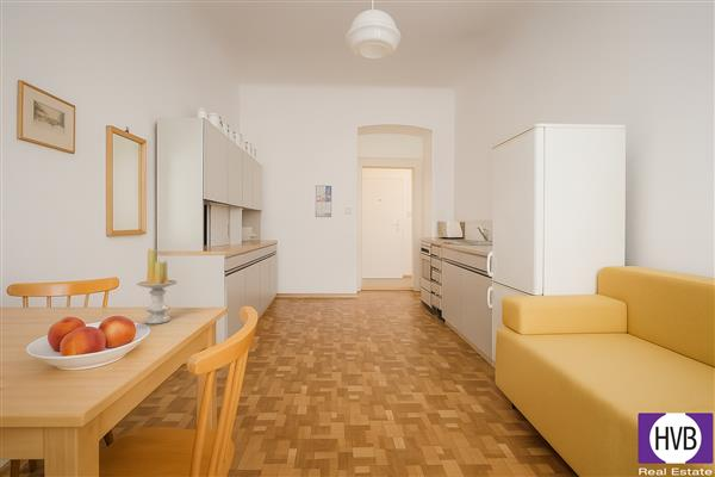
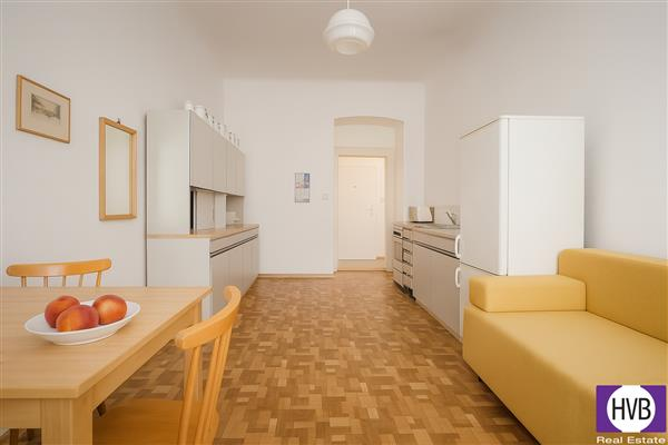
- candle [136,248,179,324]
